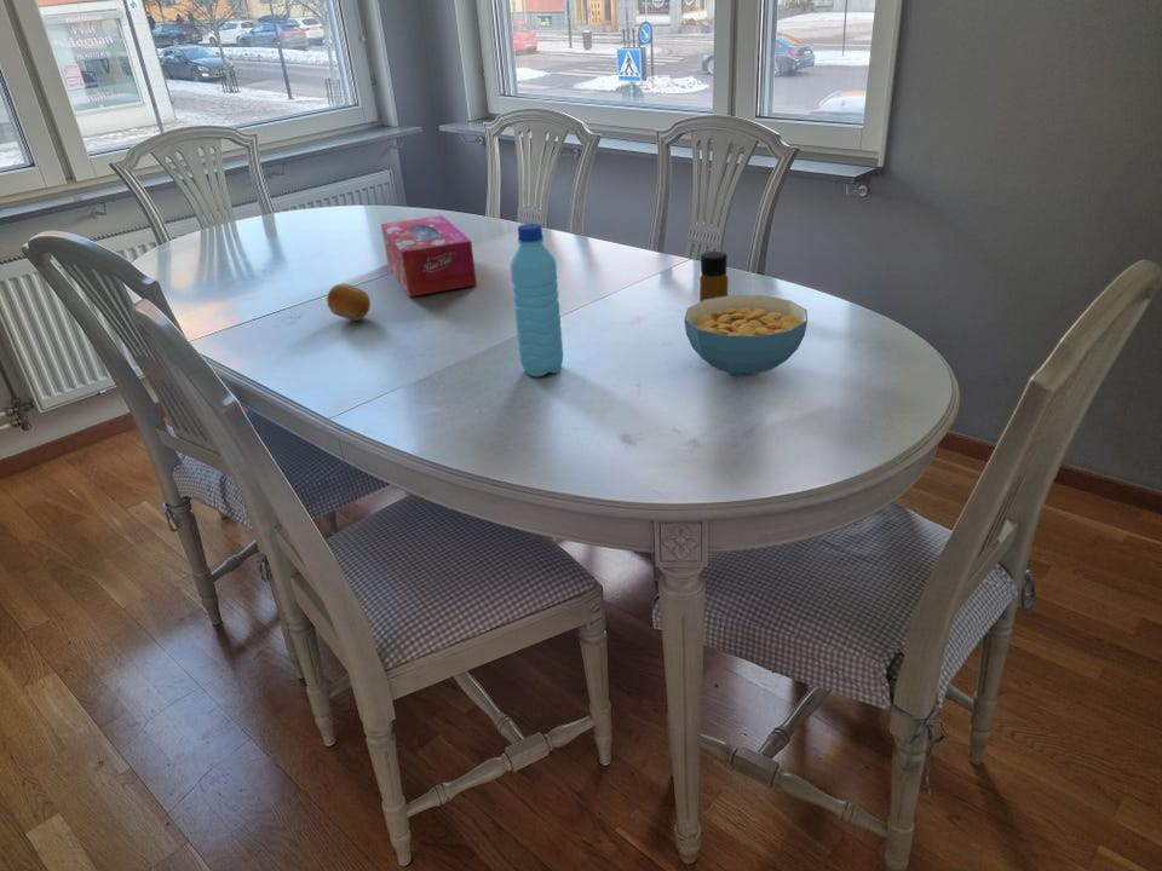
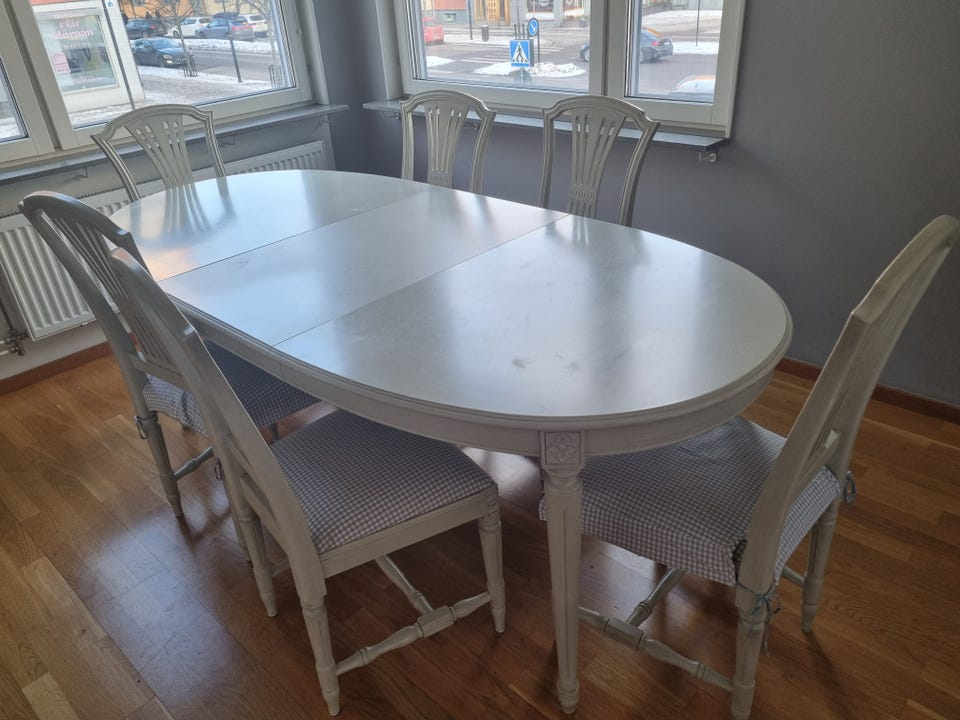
- tissue box [380,214,478,298]
- bottle [698,250,729,302]
- fruit [326,282,372,322]
- cereal bowl [683,294,809,377]
- water bottle [508,223,564,377]
